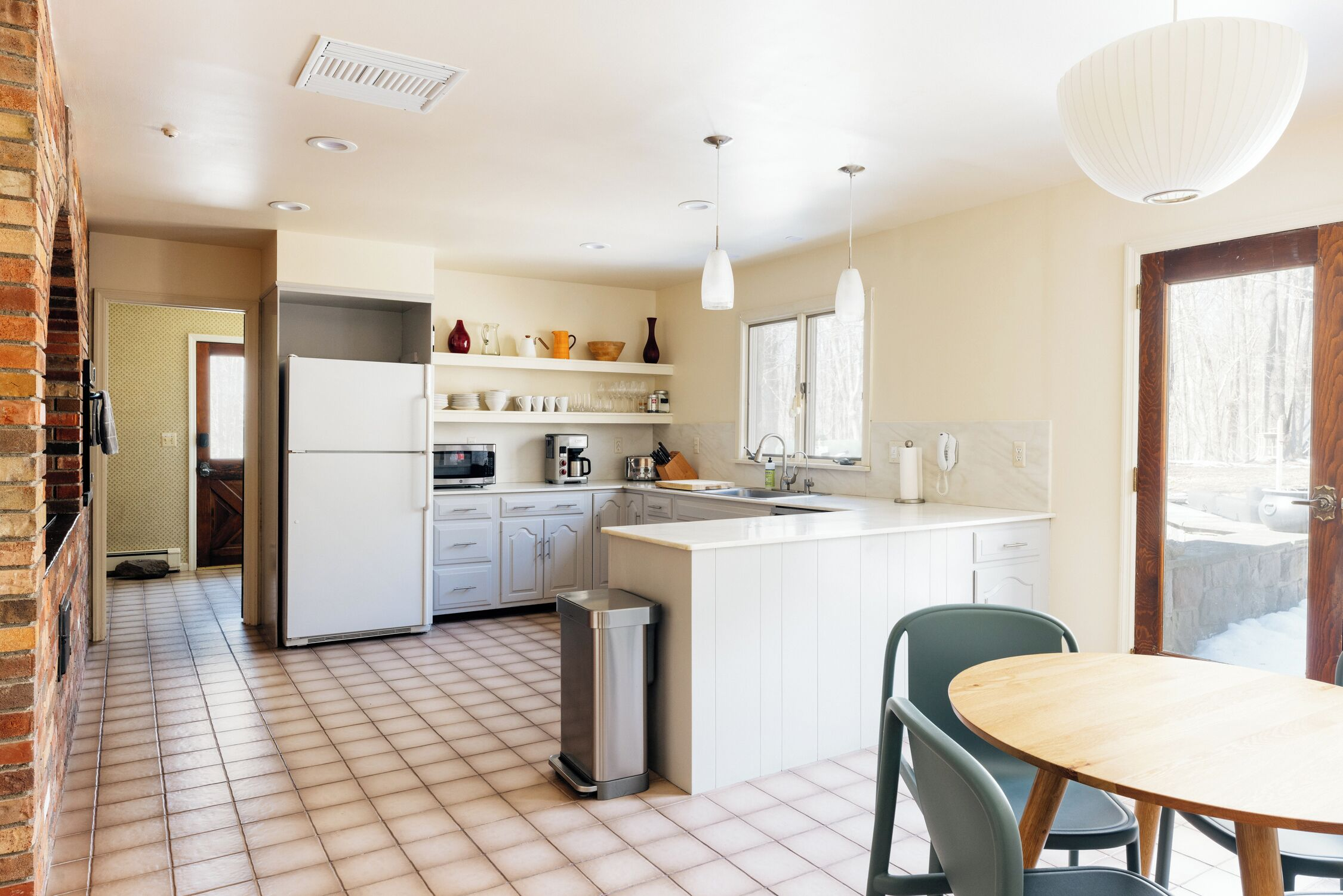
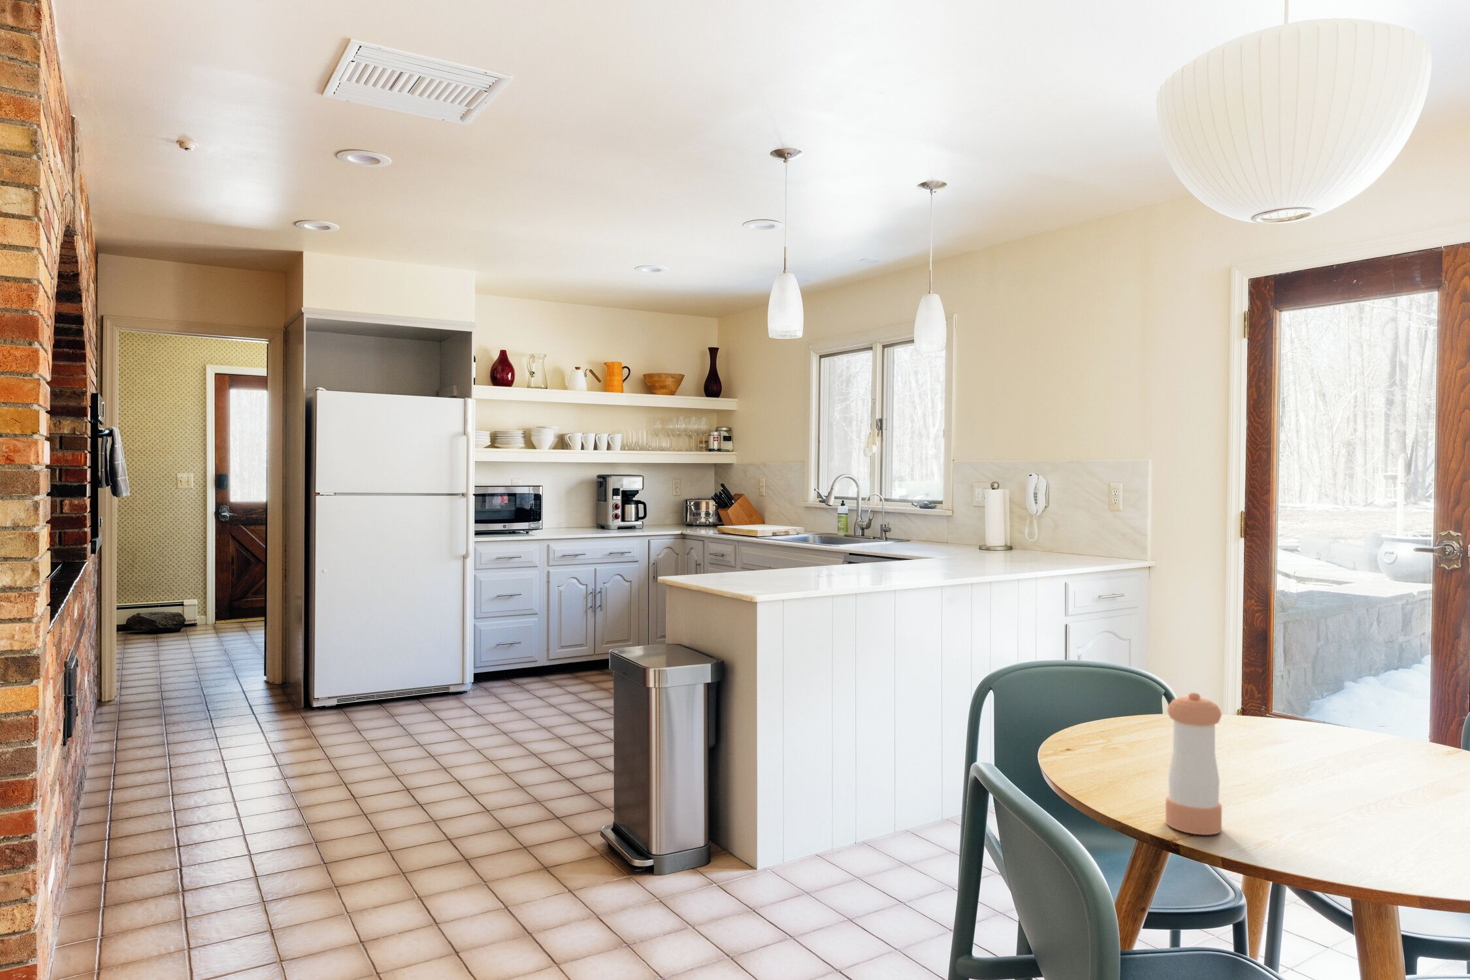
+ pepper shaker [1165,692,1223,836]
